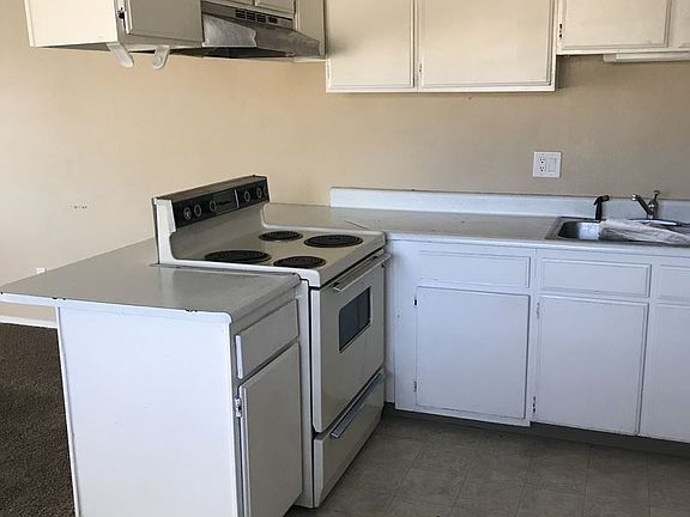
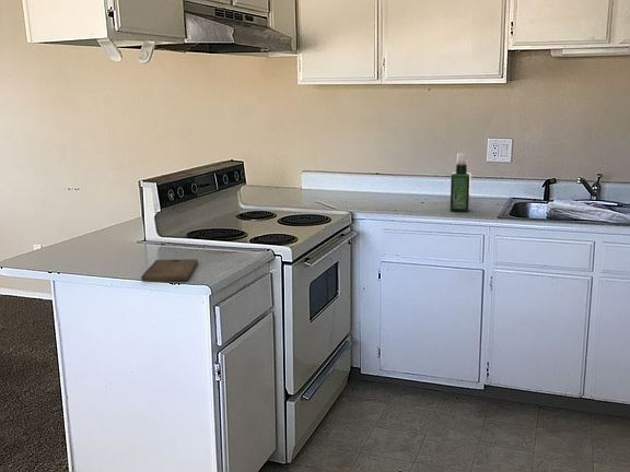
+ cutting board [140,258,199,282]
+ spray bottle [450,152,472,213]
